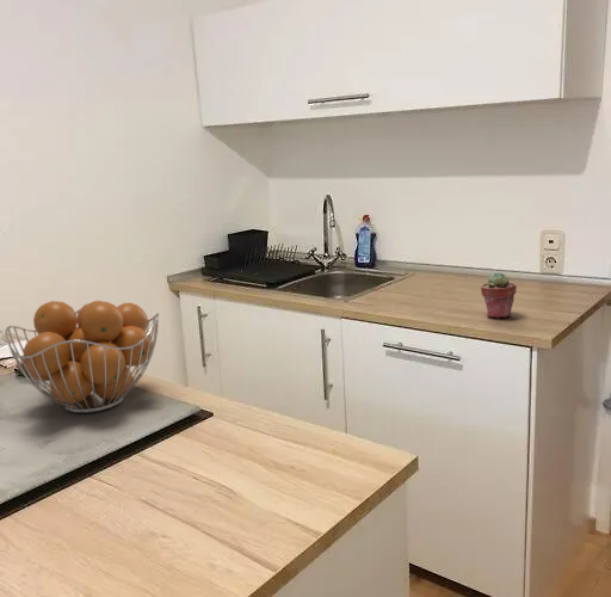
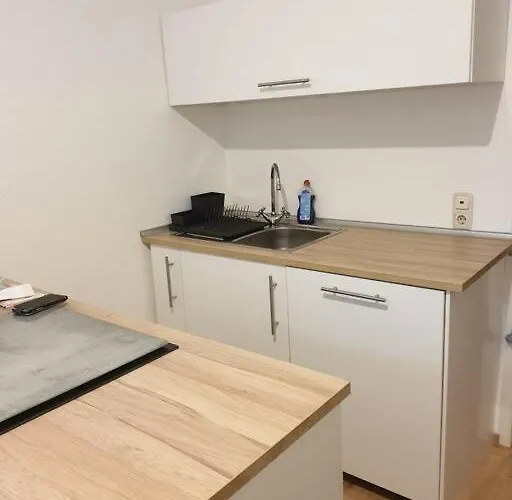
- potted succulent [480,271,518,319]
- fruit basket [5,300,160,414]
